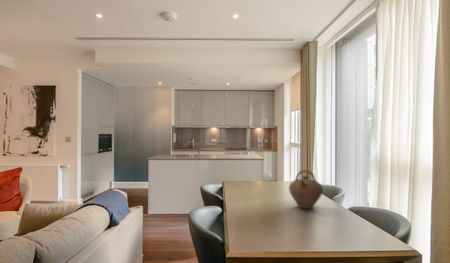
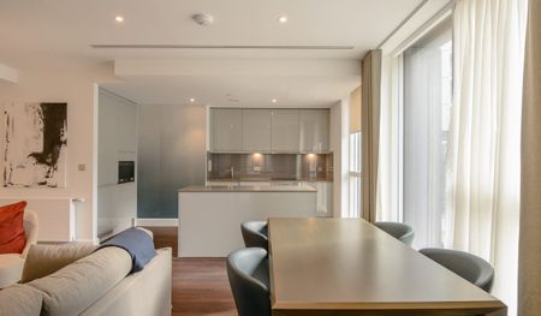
- jug [288,169,324,210]
